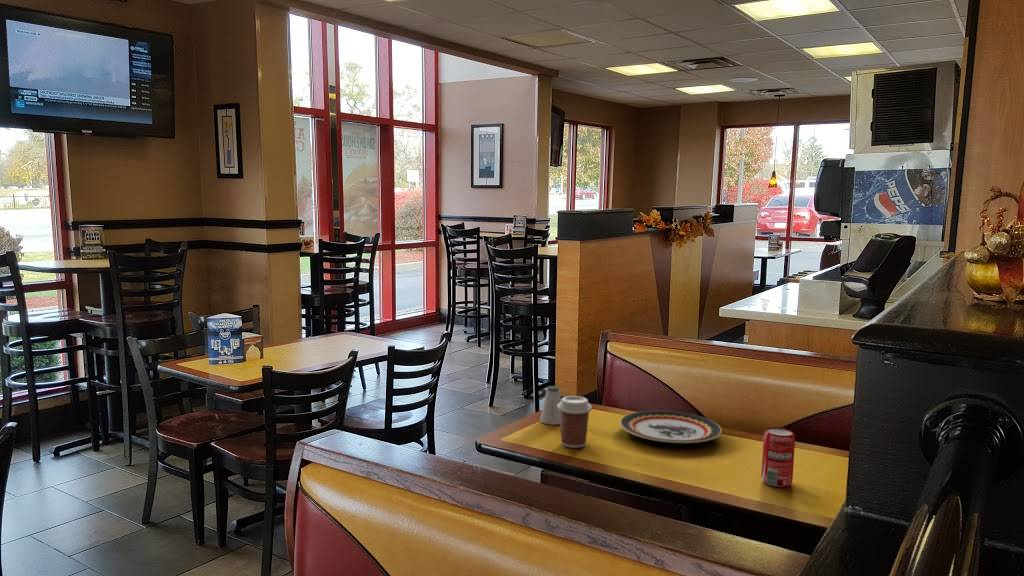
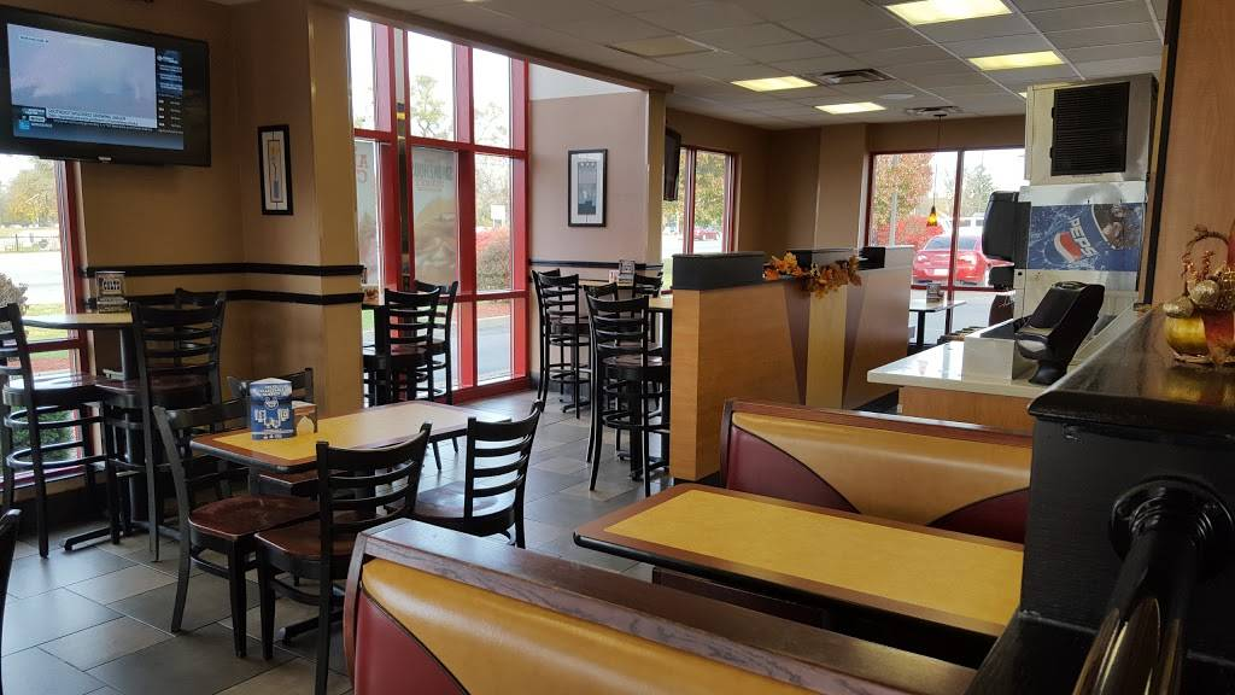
- beverage can [760,427,796,488]
- plate [618,410,723,444]
- coffee cup [557,395,593,449]
- saltshaker [539,385,562,426]
